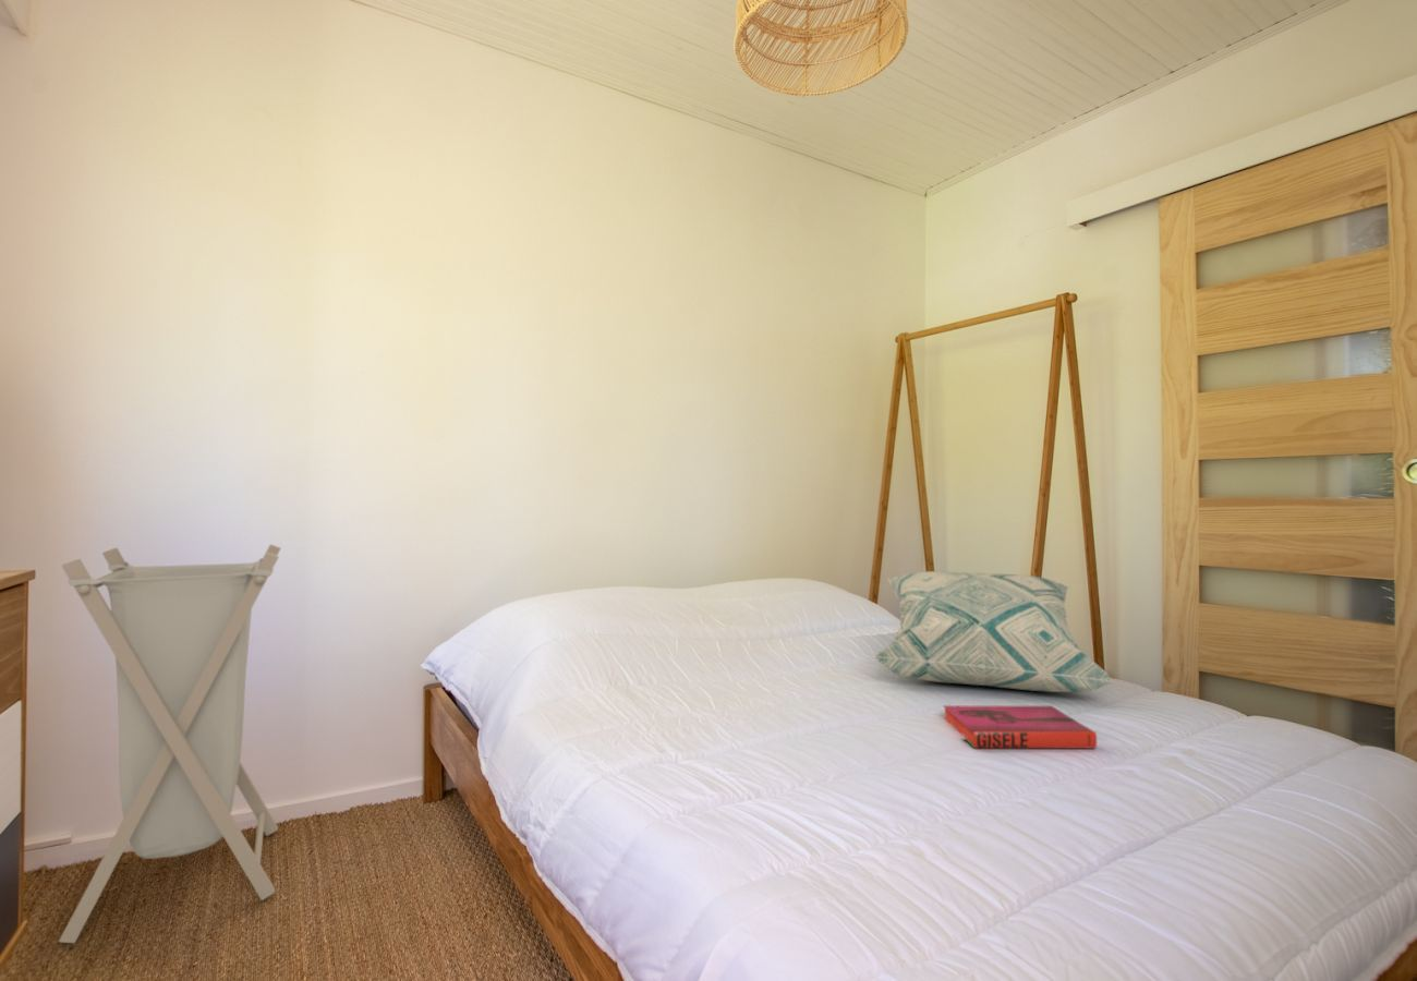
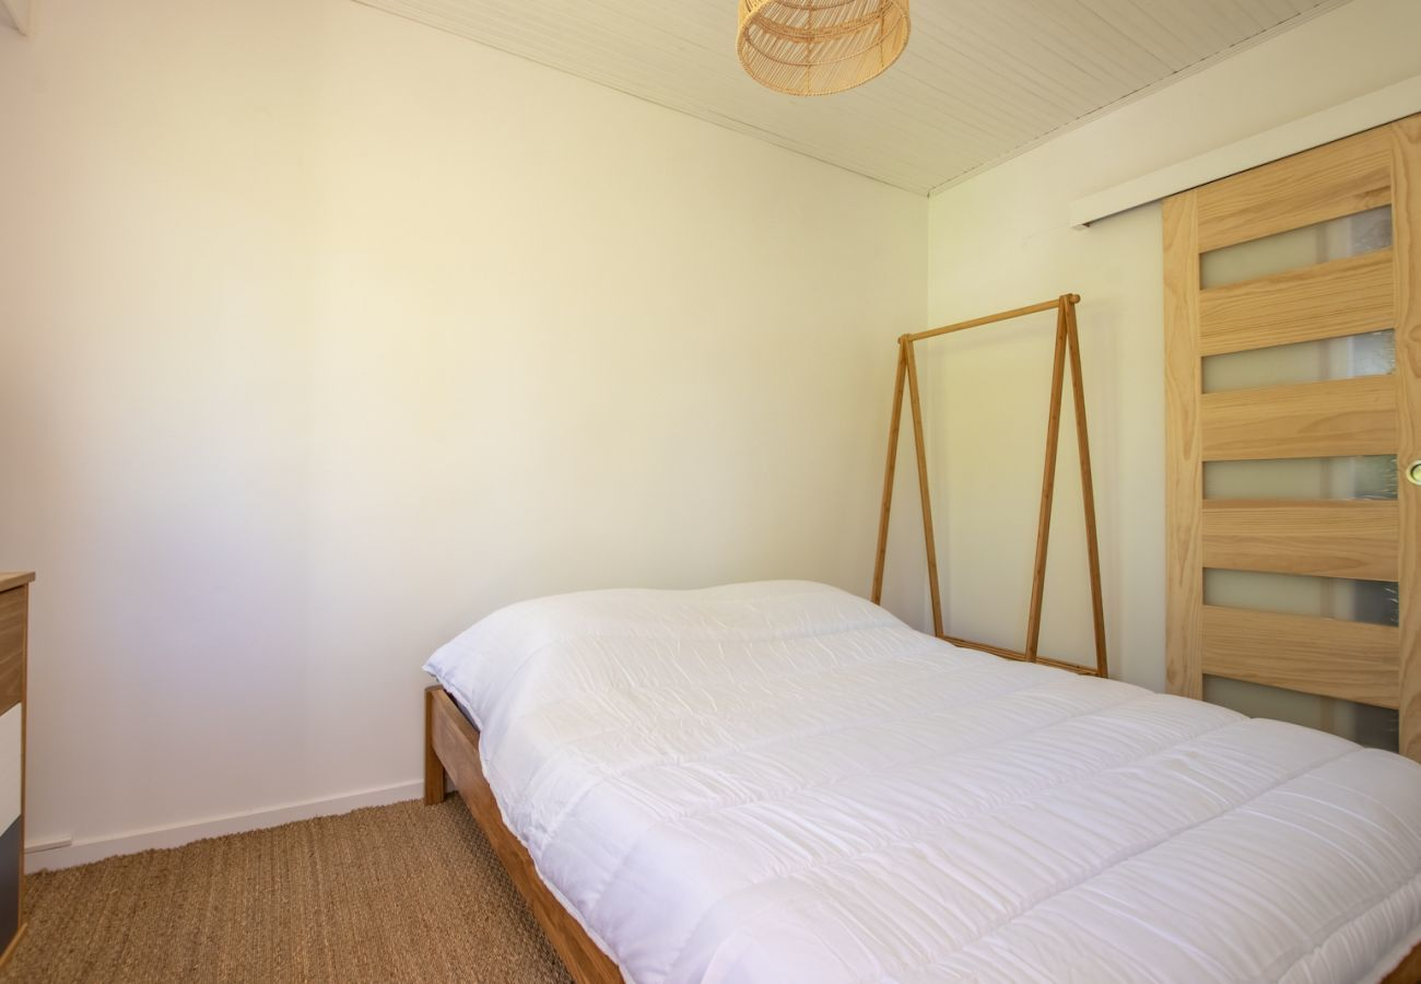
- laundry hamper [58,543,282,944]
- hardback book [942,704,1098,749]
- decorative pillow [872,570,1116,693]
